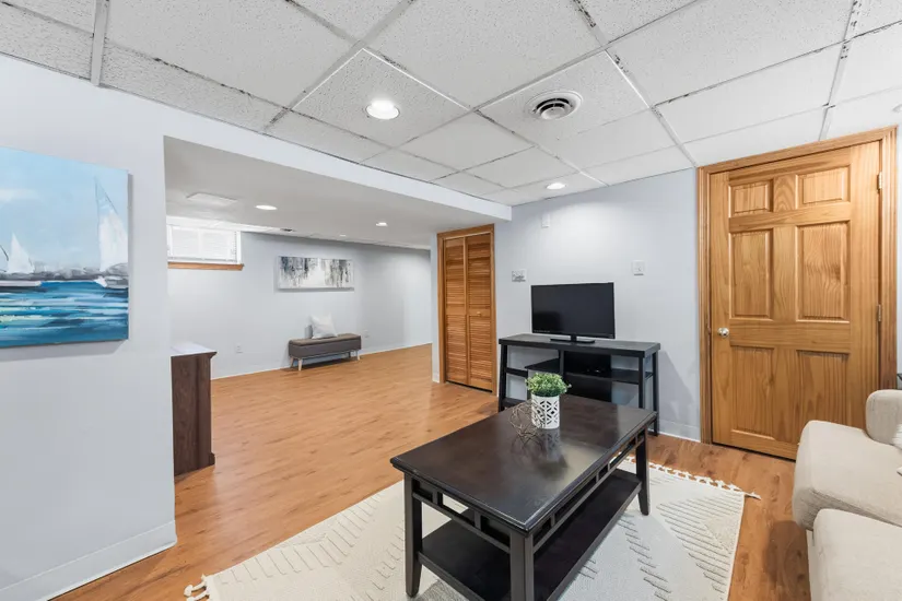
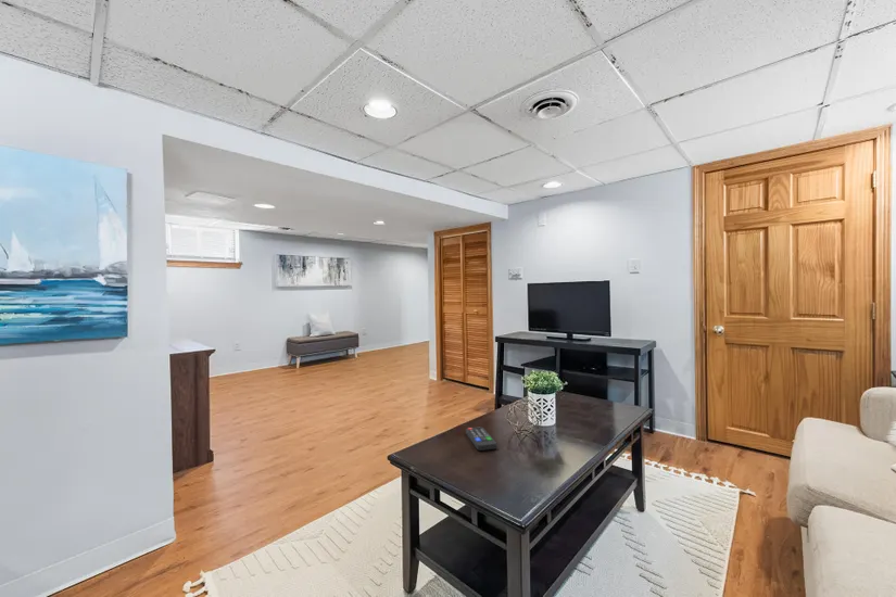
+ remote control [465,425,497,452]
